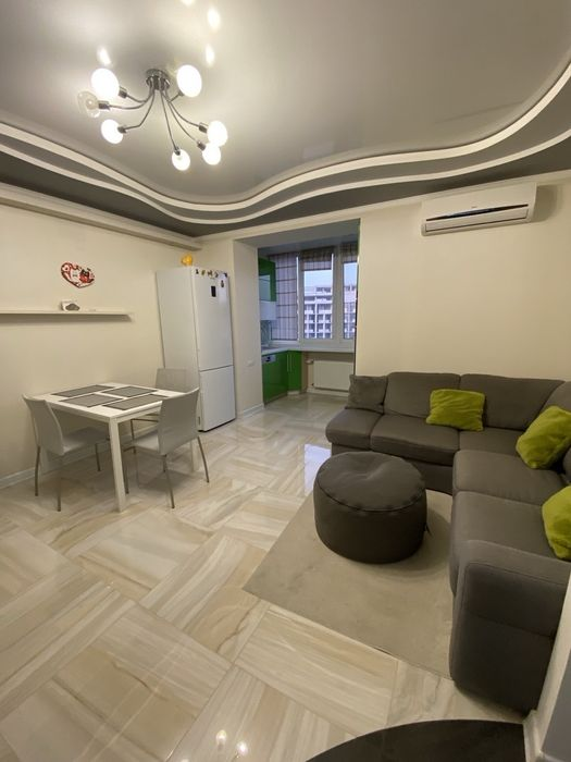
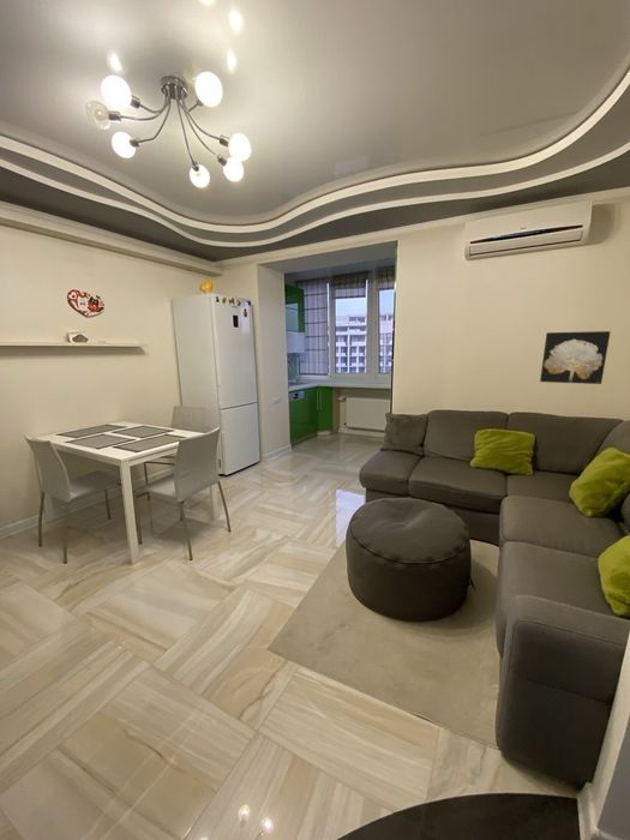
+ wall art [539,330,612,385]
